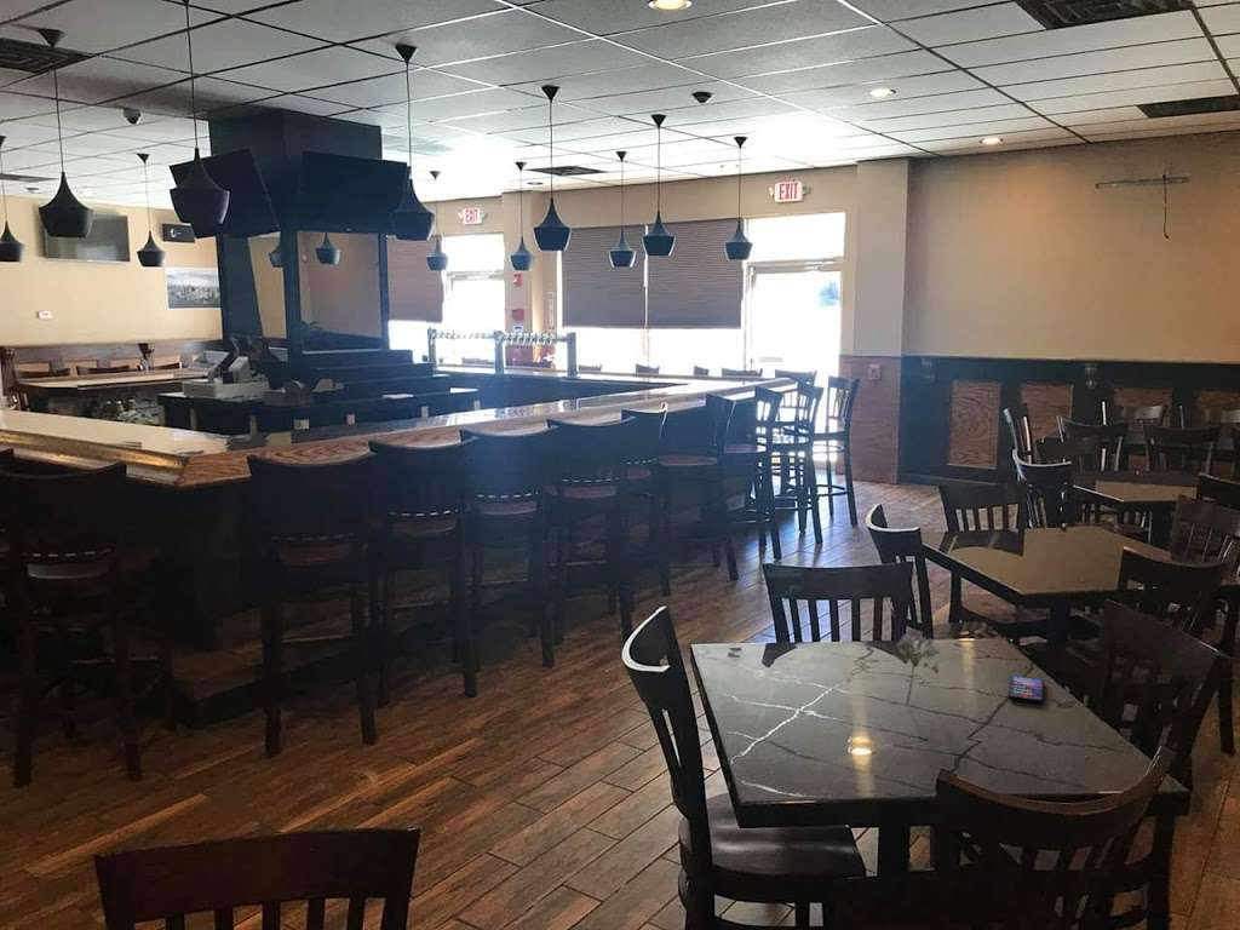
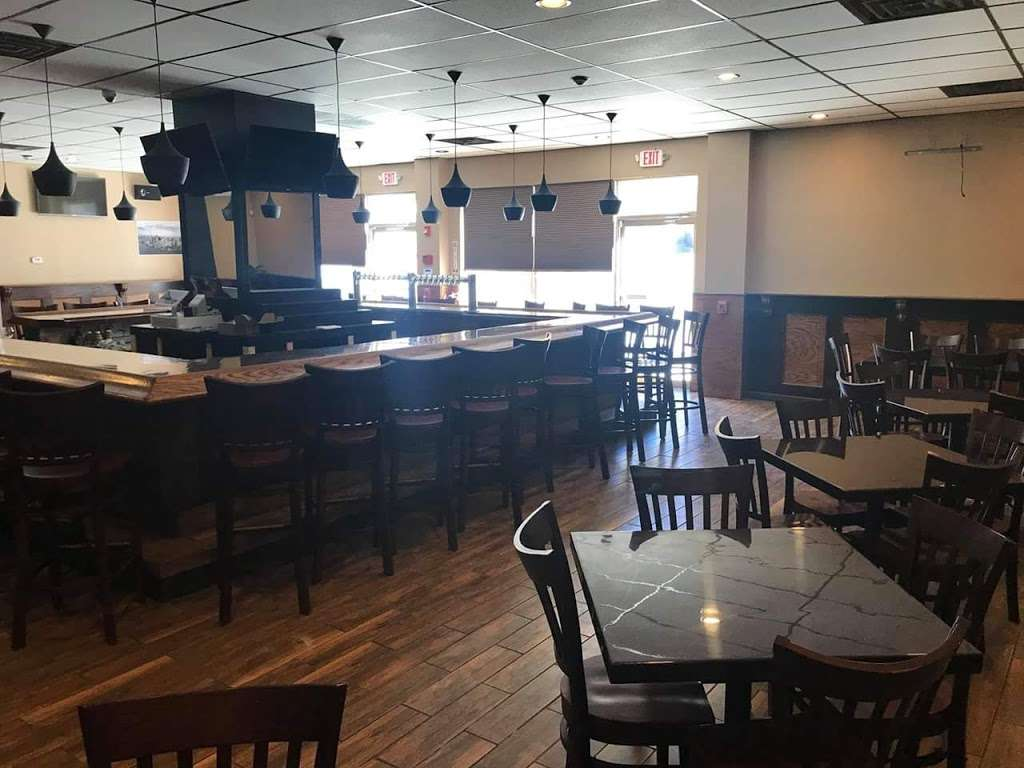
- flower [895,633,941,707]
- smartphone [1008,674,1045,705]
